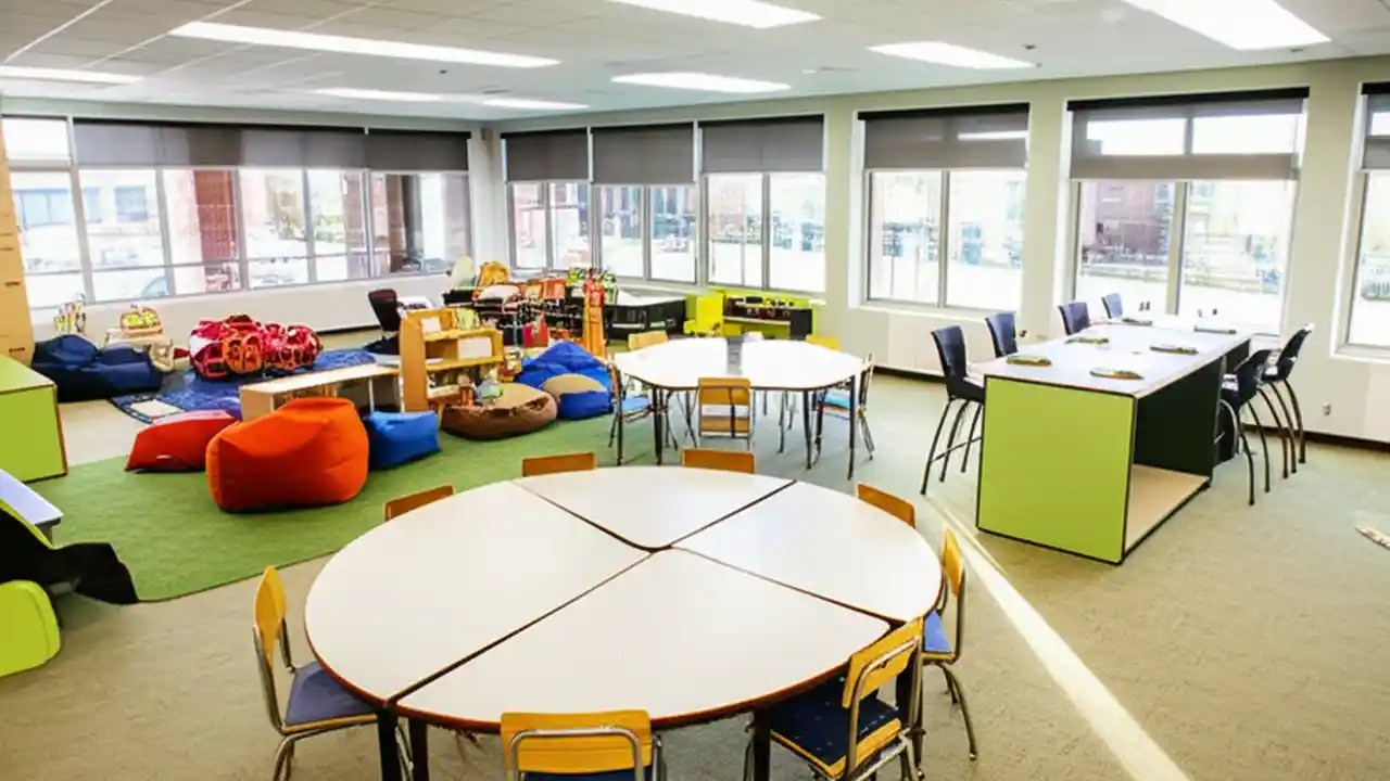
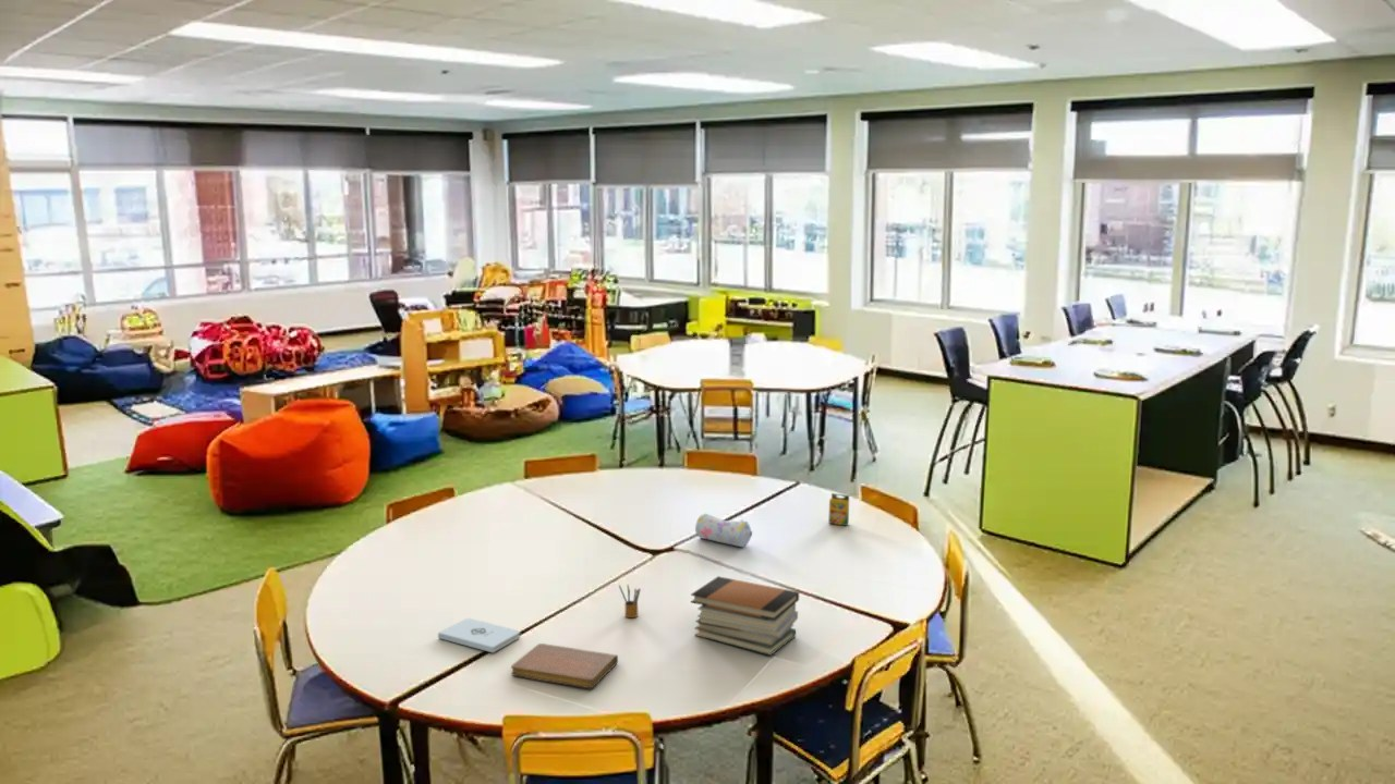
+ pencil box [618,584,642,618]
+ notebook [510,642,619,689]
+ book stack [690,575,800,657]
+ crayon box [827,492,850,527]
+ pencil case [694,513,753,548]
+ notepad [437,617,521,653]
